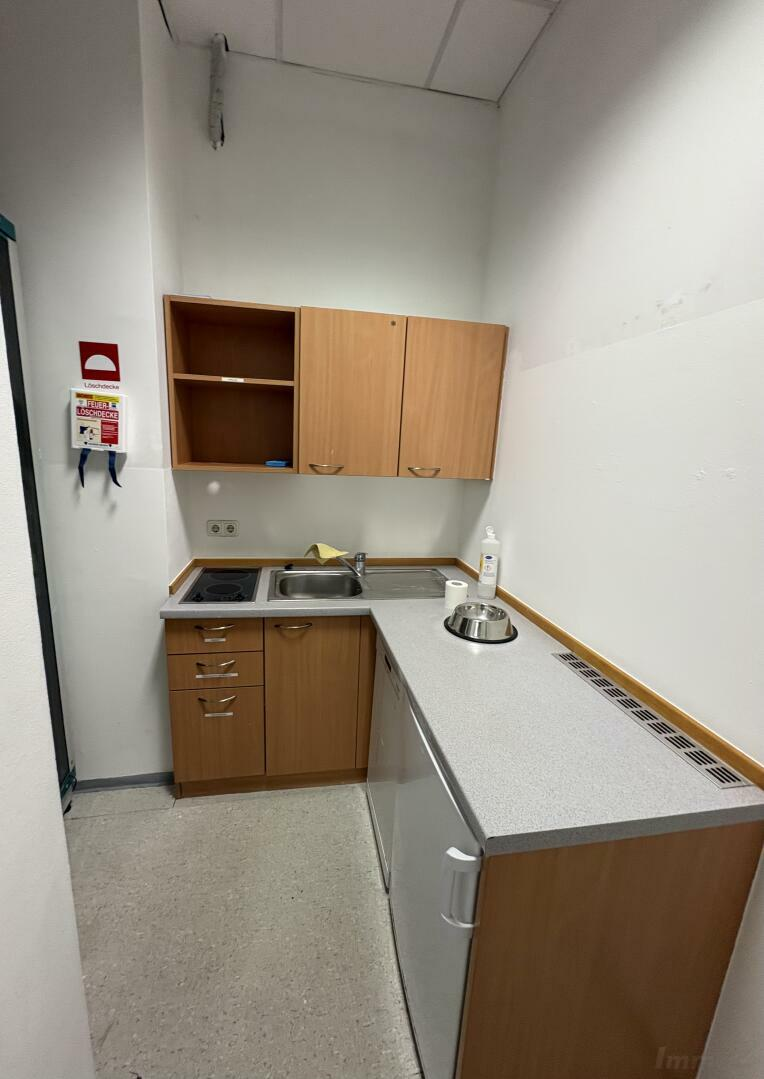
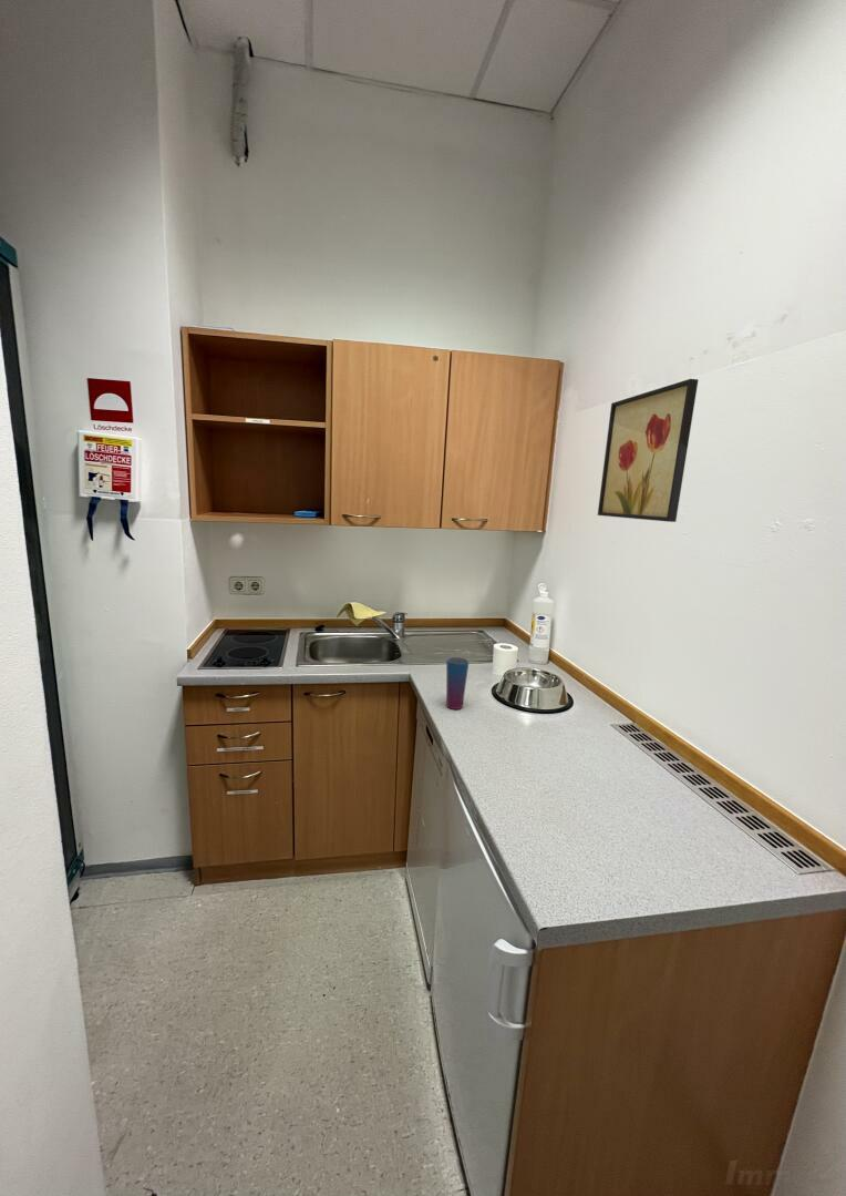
+ wall art [597,378,700,523]
+ cup [445,655,471,711]
